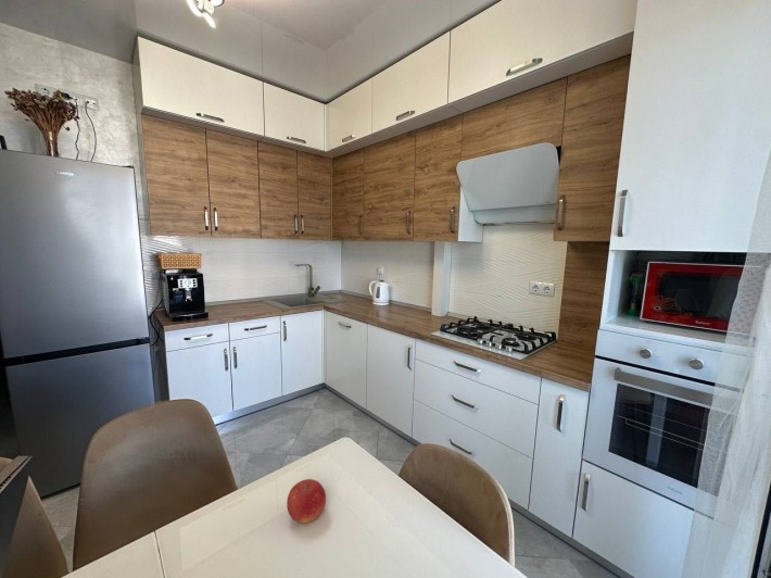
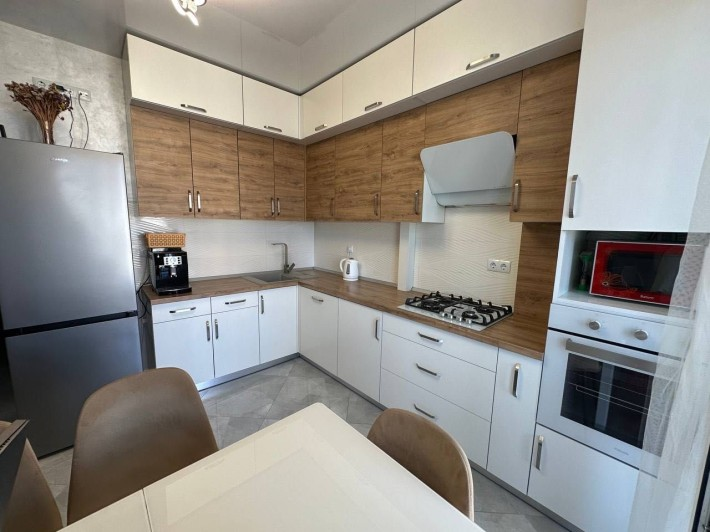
- fruit [286,478,327,525]
